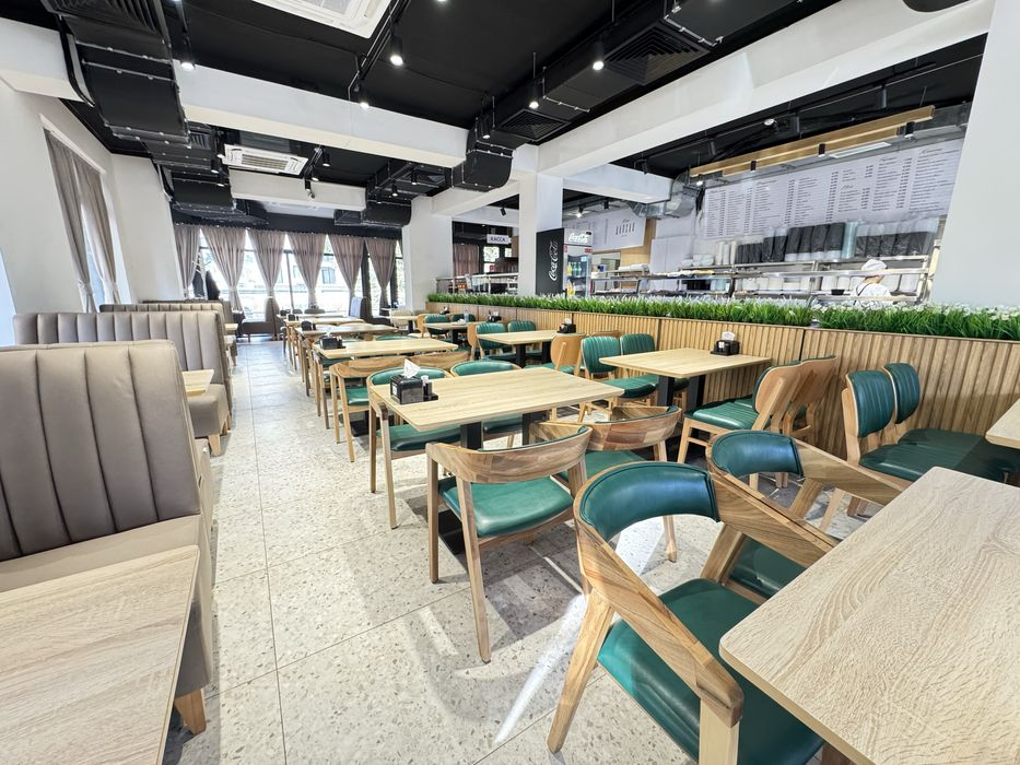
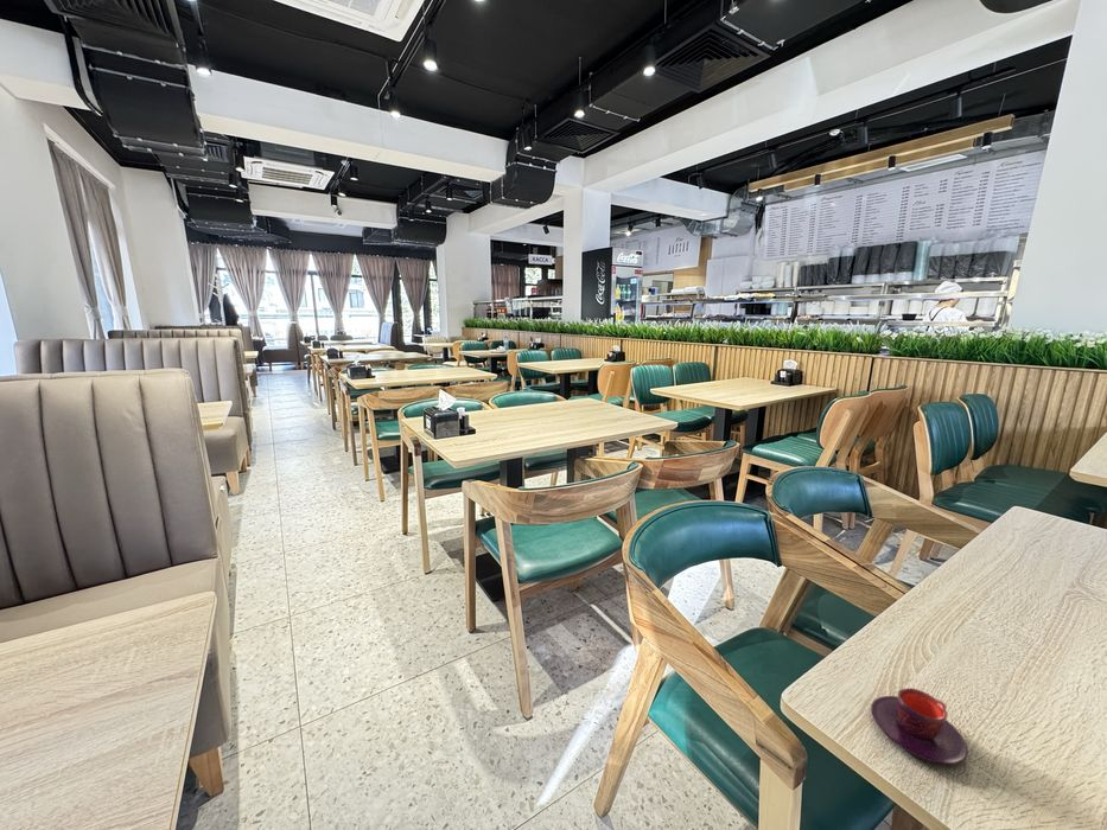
+ teacup [870,687,969,766]
